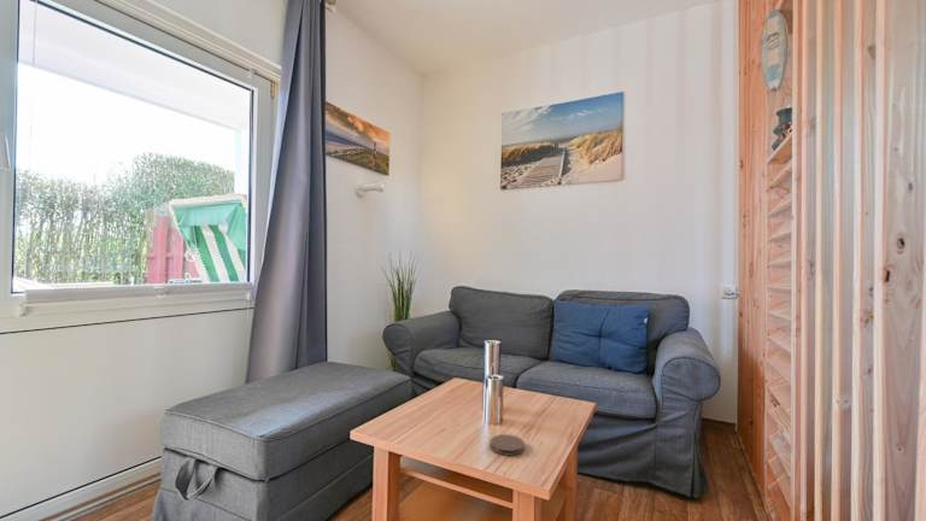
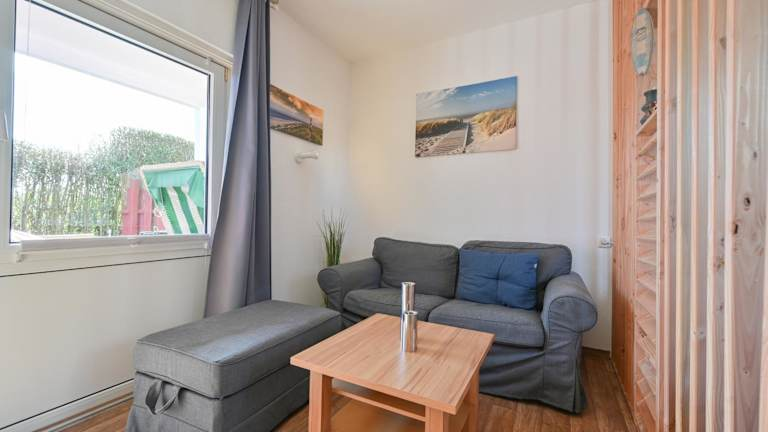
- coaster [488,433,526,457]
